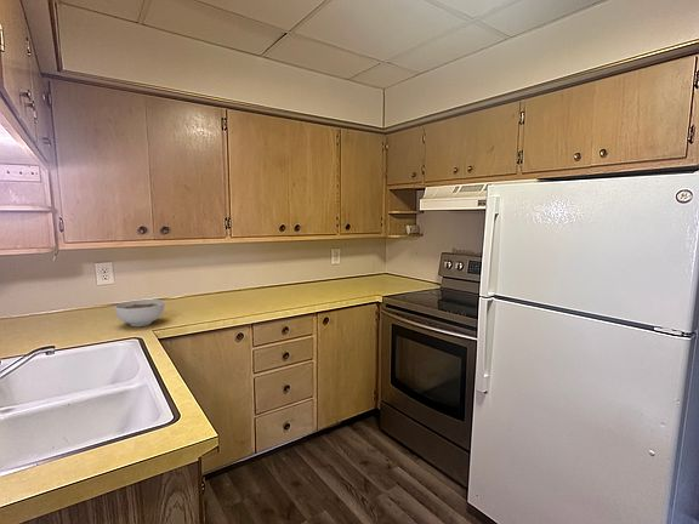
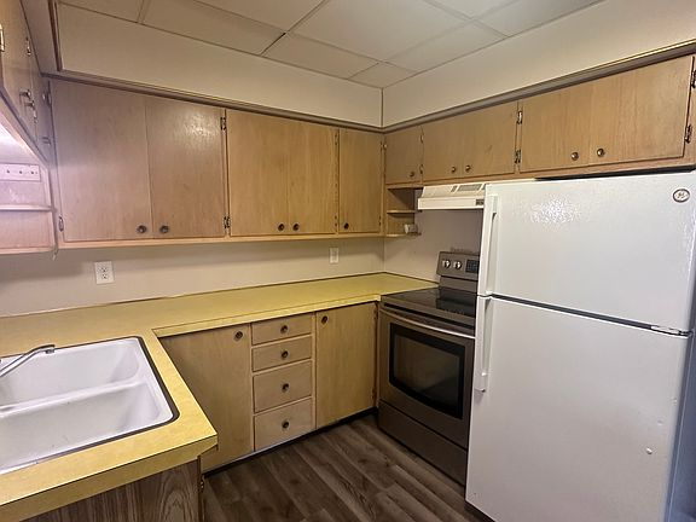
- bowl [114,298,166,328]
